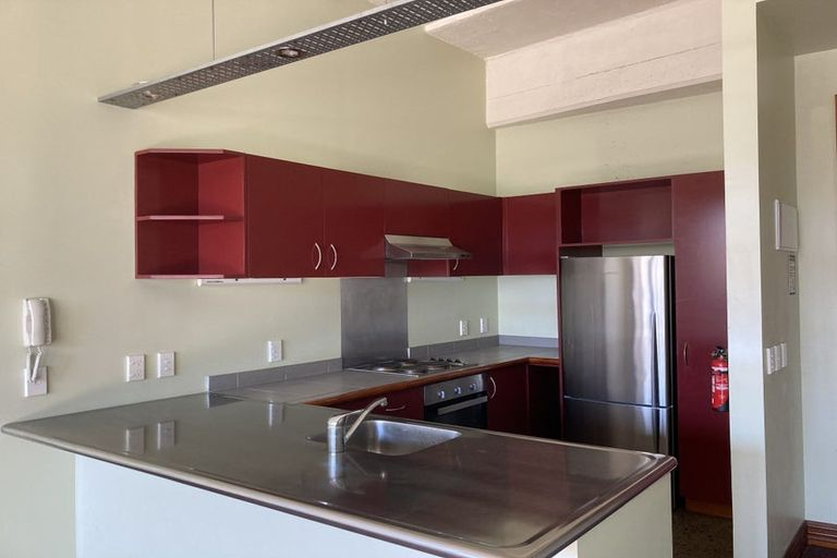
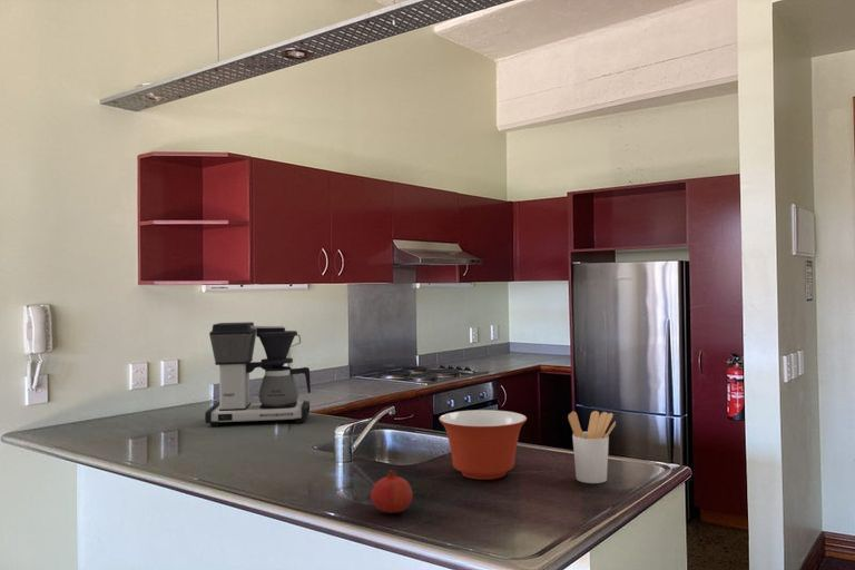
+ fruit [370,469,414,514]
+ coffee maker [204,321,312,428]
+ mixing bowl [438,409,528,481]
+ utensil holder [567,410,617,484]
